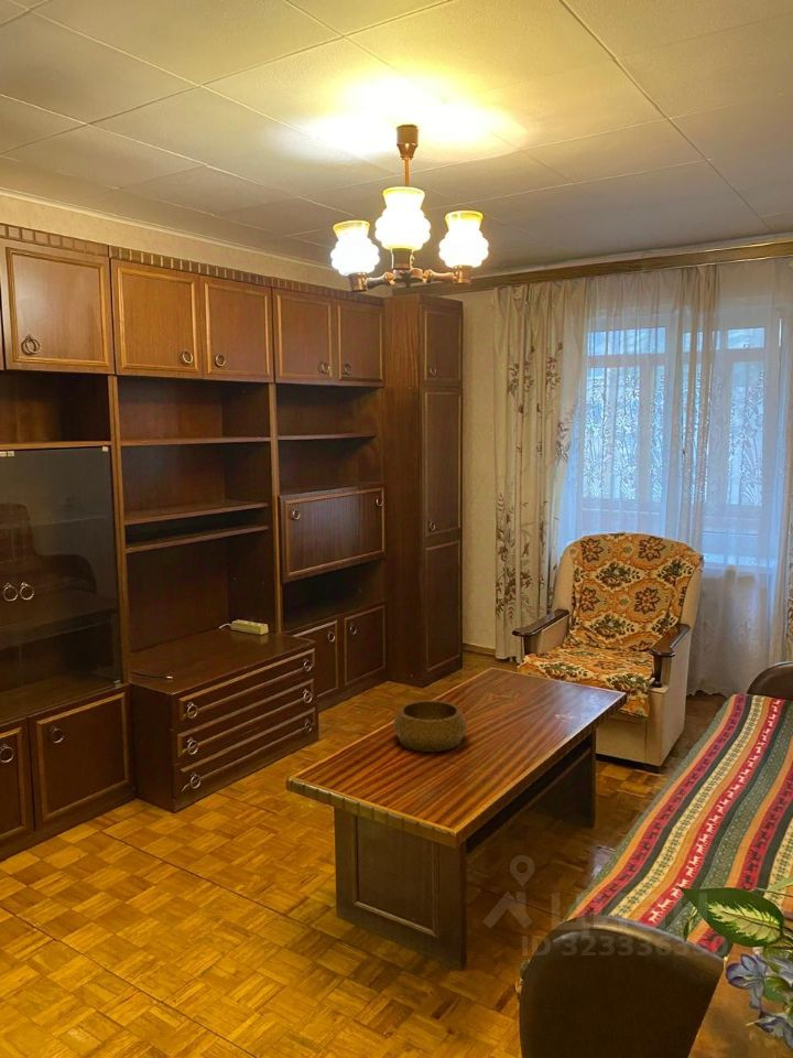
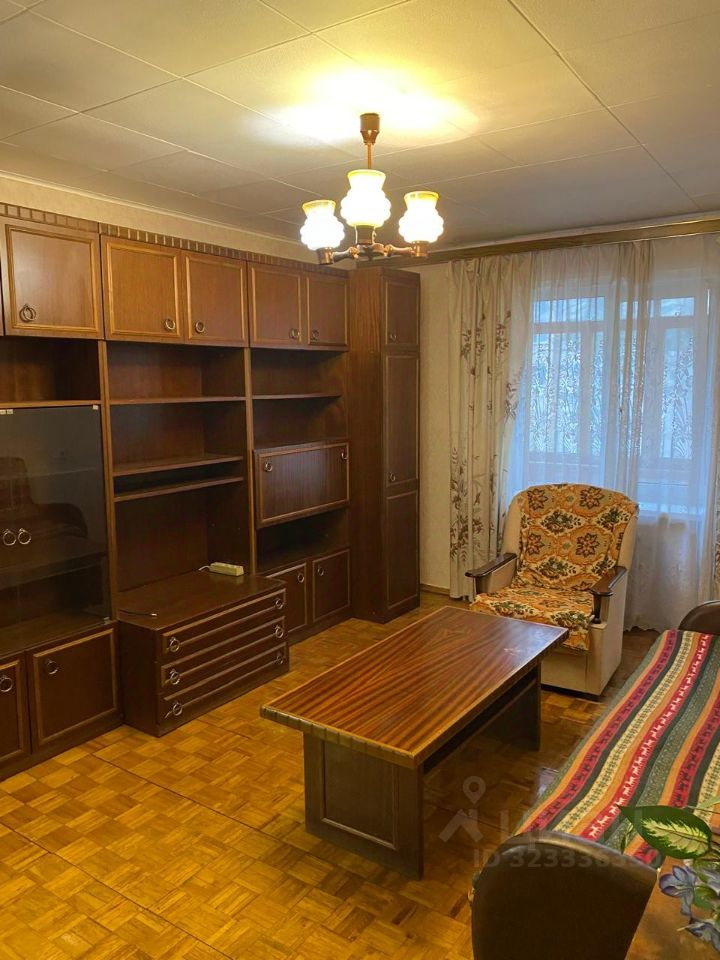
- decorative bowl [392,699,468,753]
